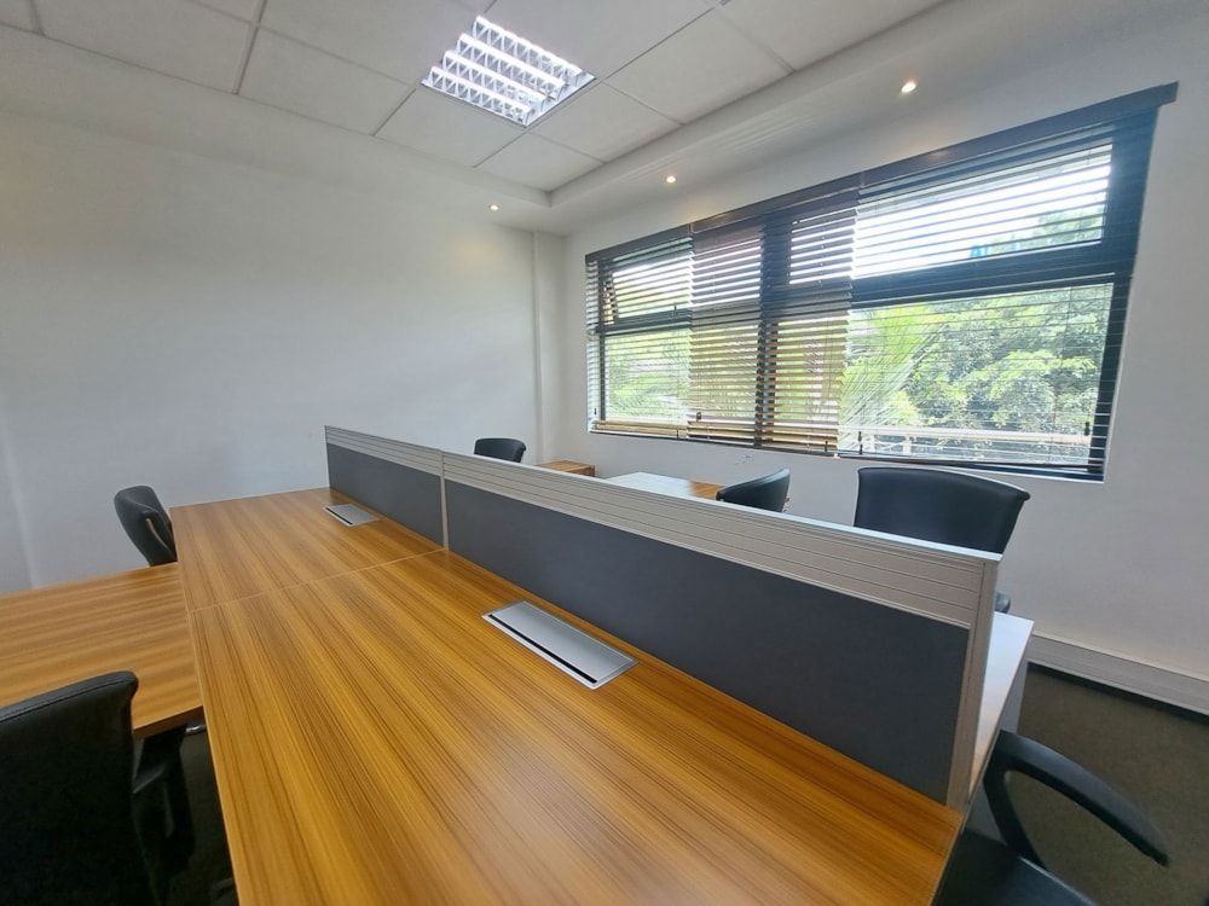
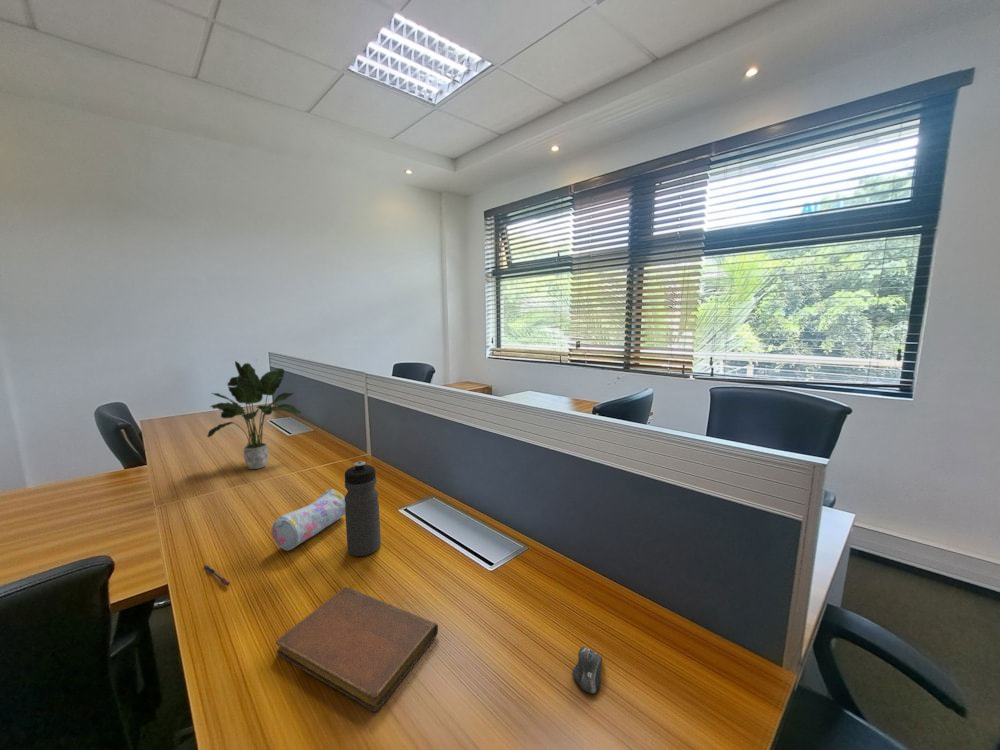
+ computer mouse [572,646,603,694]
+ pen [204,564,232,587]
+ water bottle [344,461,382,557]
+ notebook [275,586,439,713]
+ potted plant [206,360,303,470]
+ pencil case [271,488,345,552]
